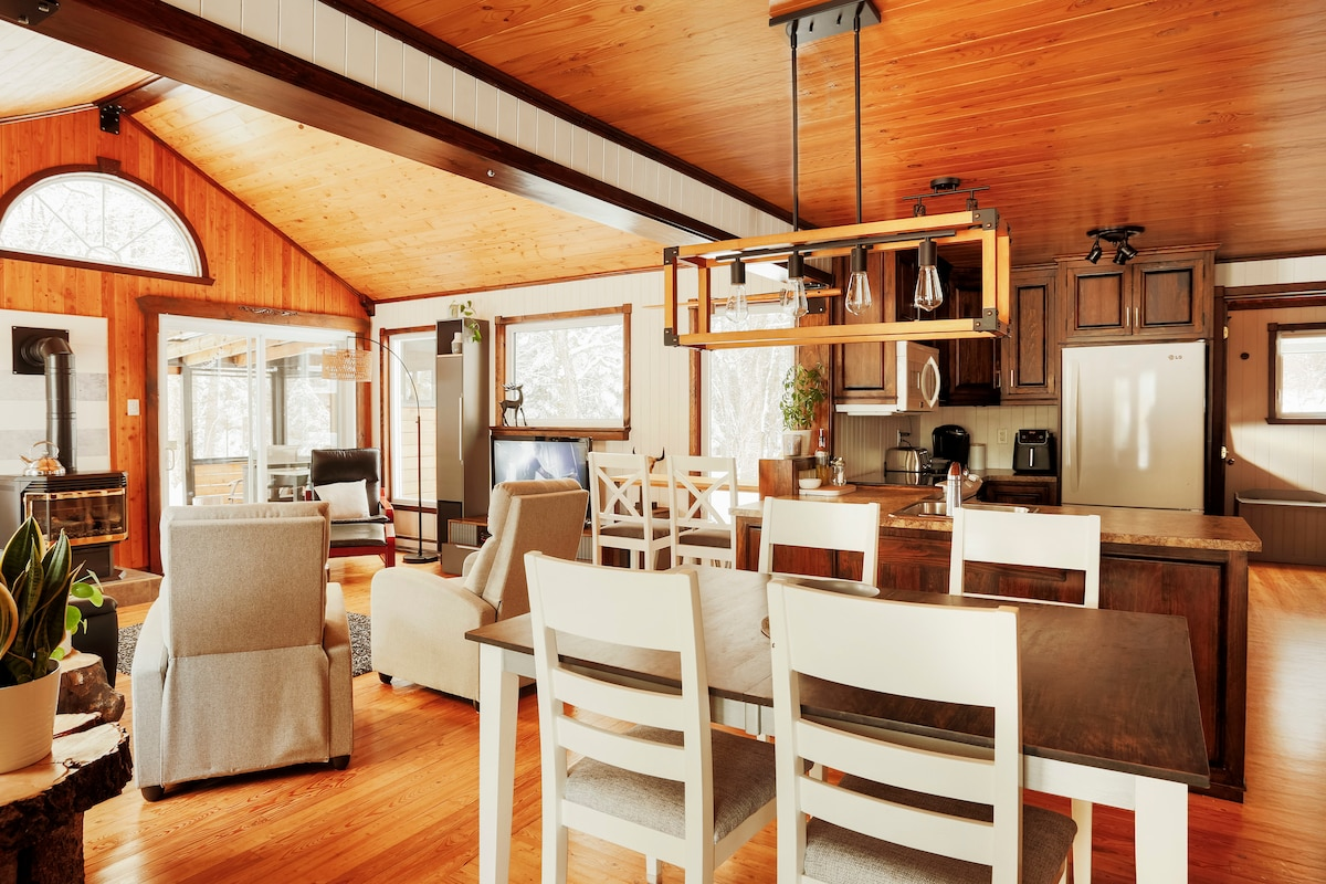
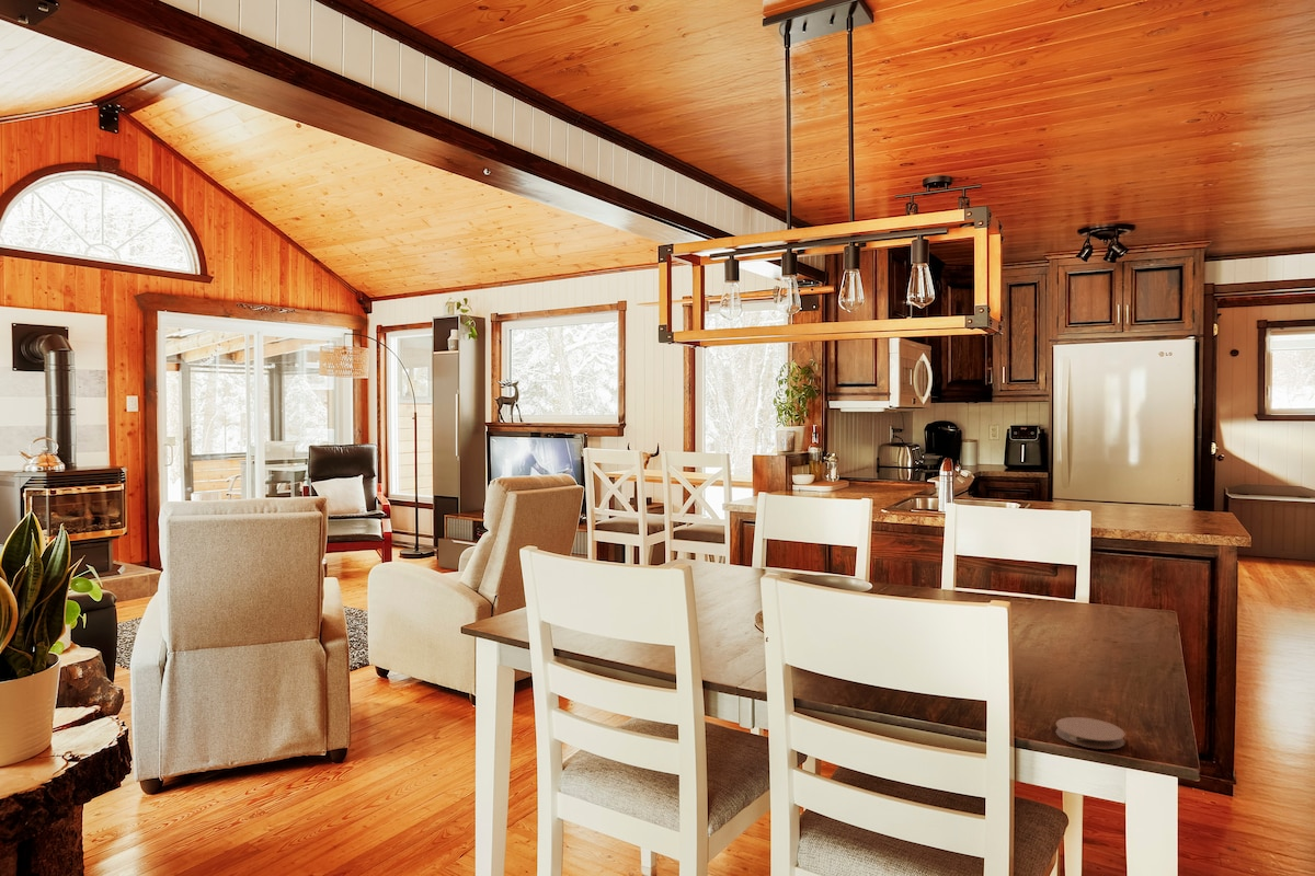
+ coaster [1055,716,1127,750]
